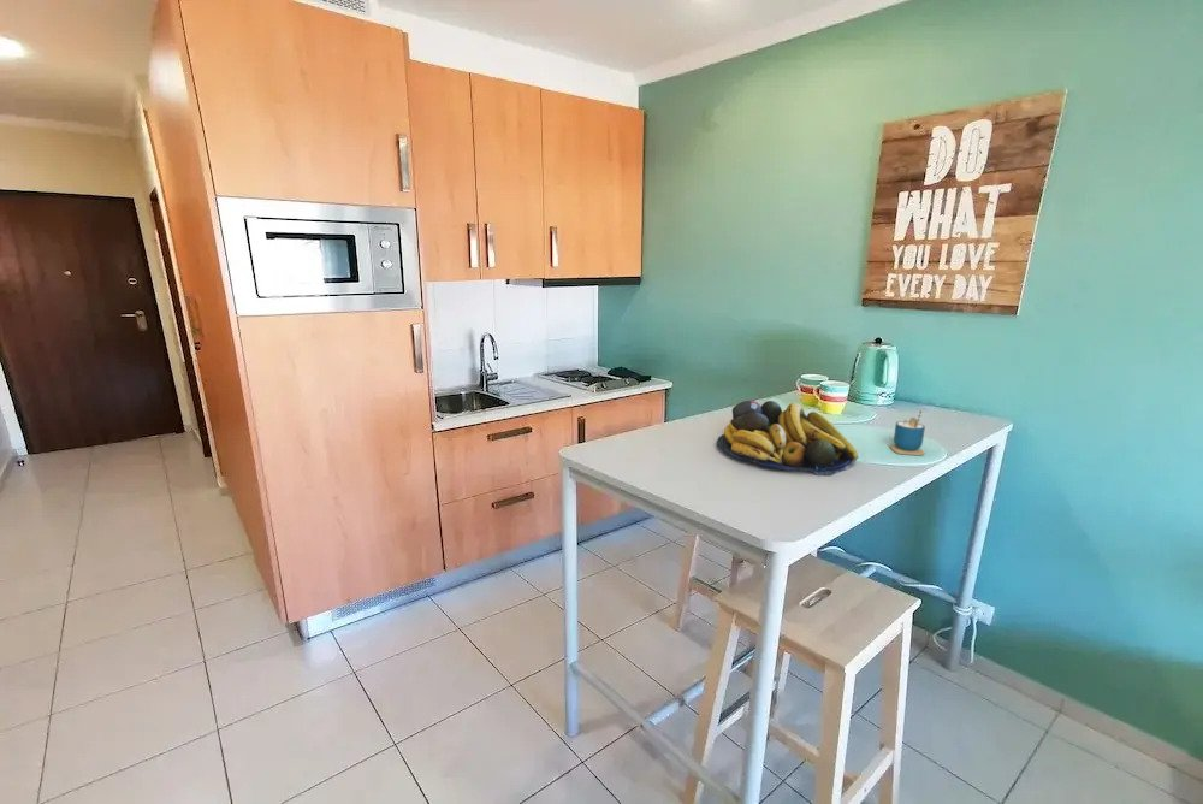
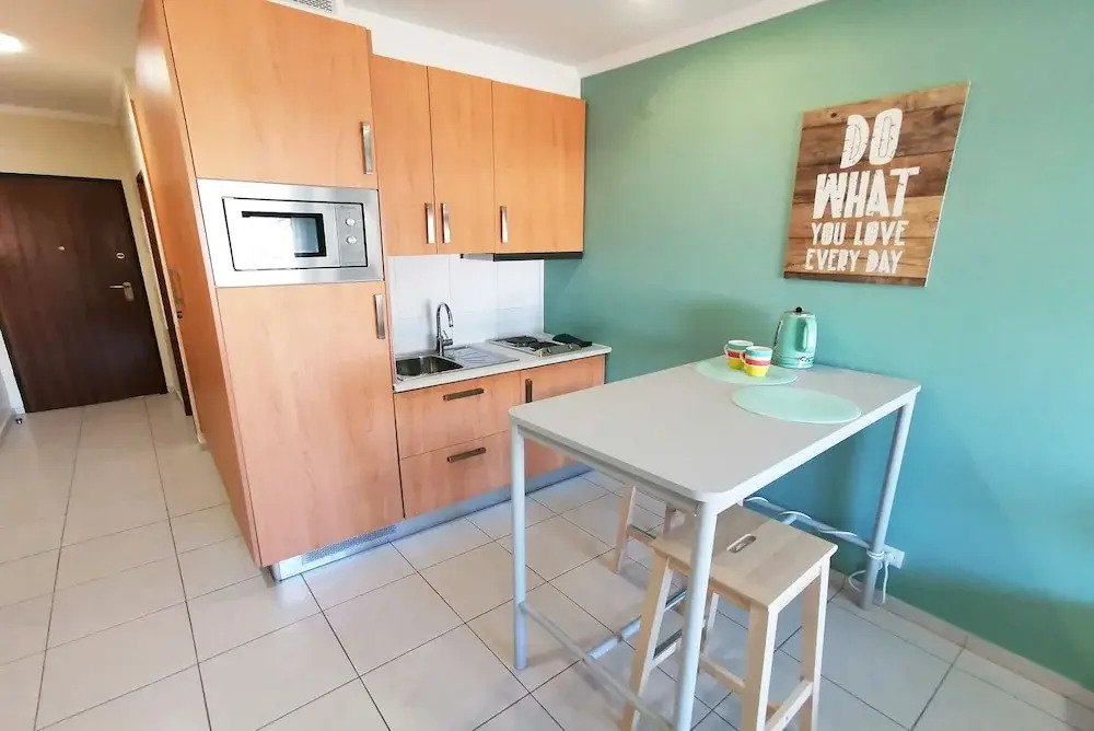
- fruit bowl [716,400,859,477]
- cup [888,408,926,456]
